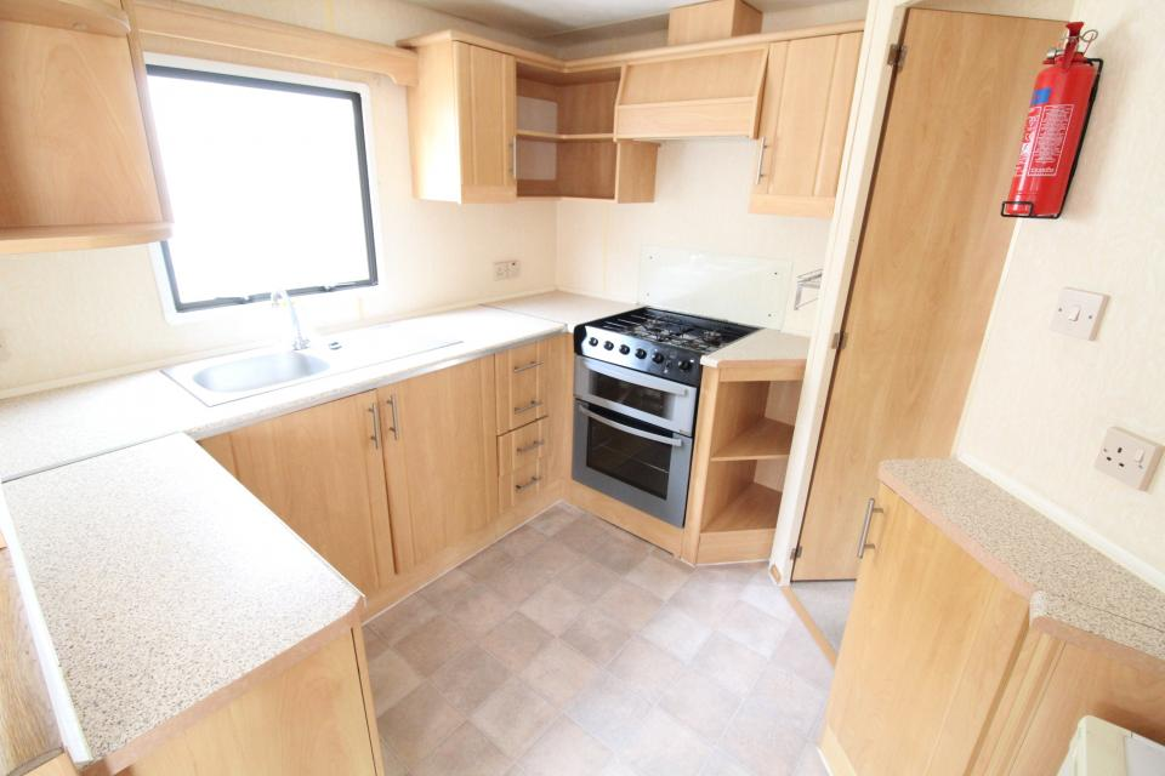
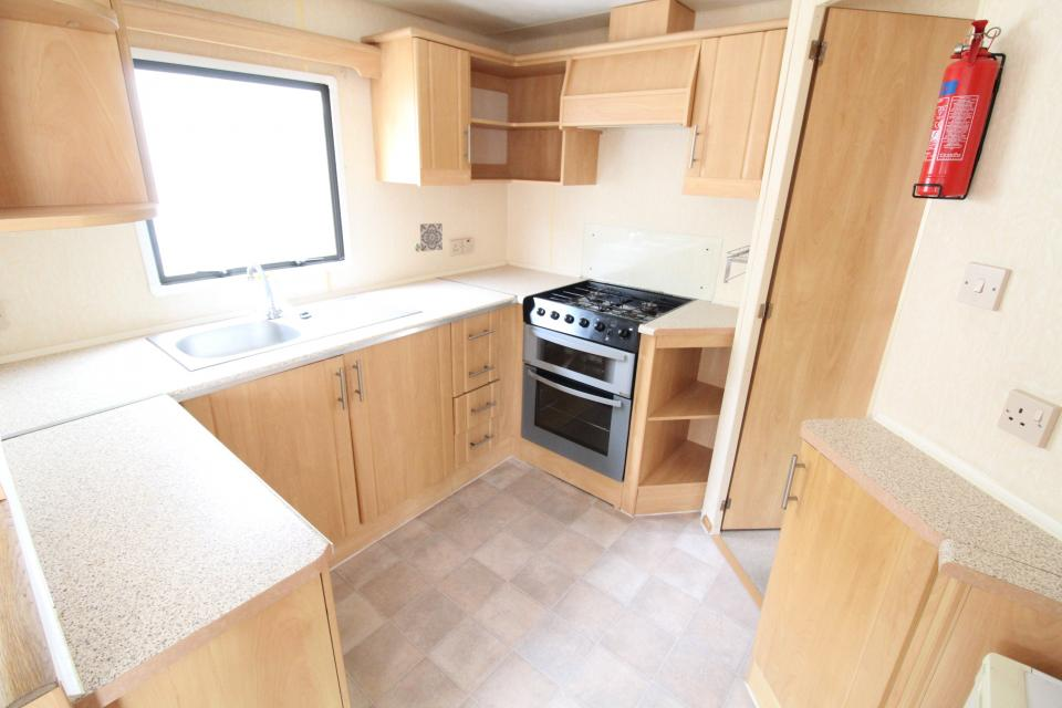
+ decorative tile [414,222,444,252]
